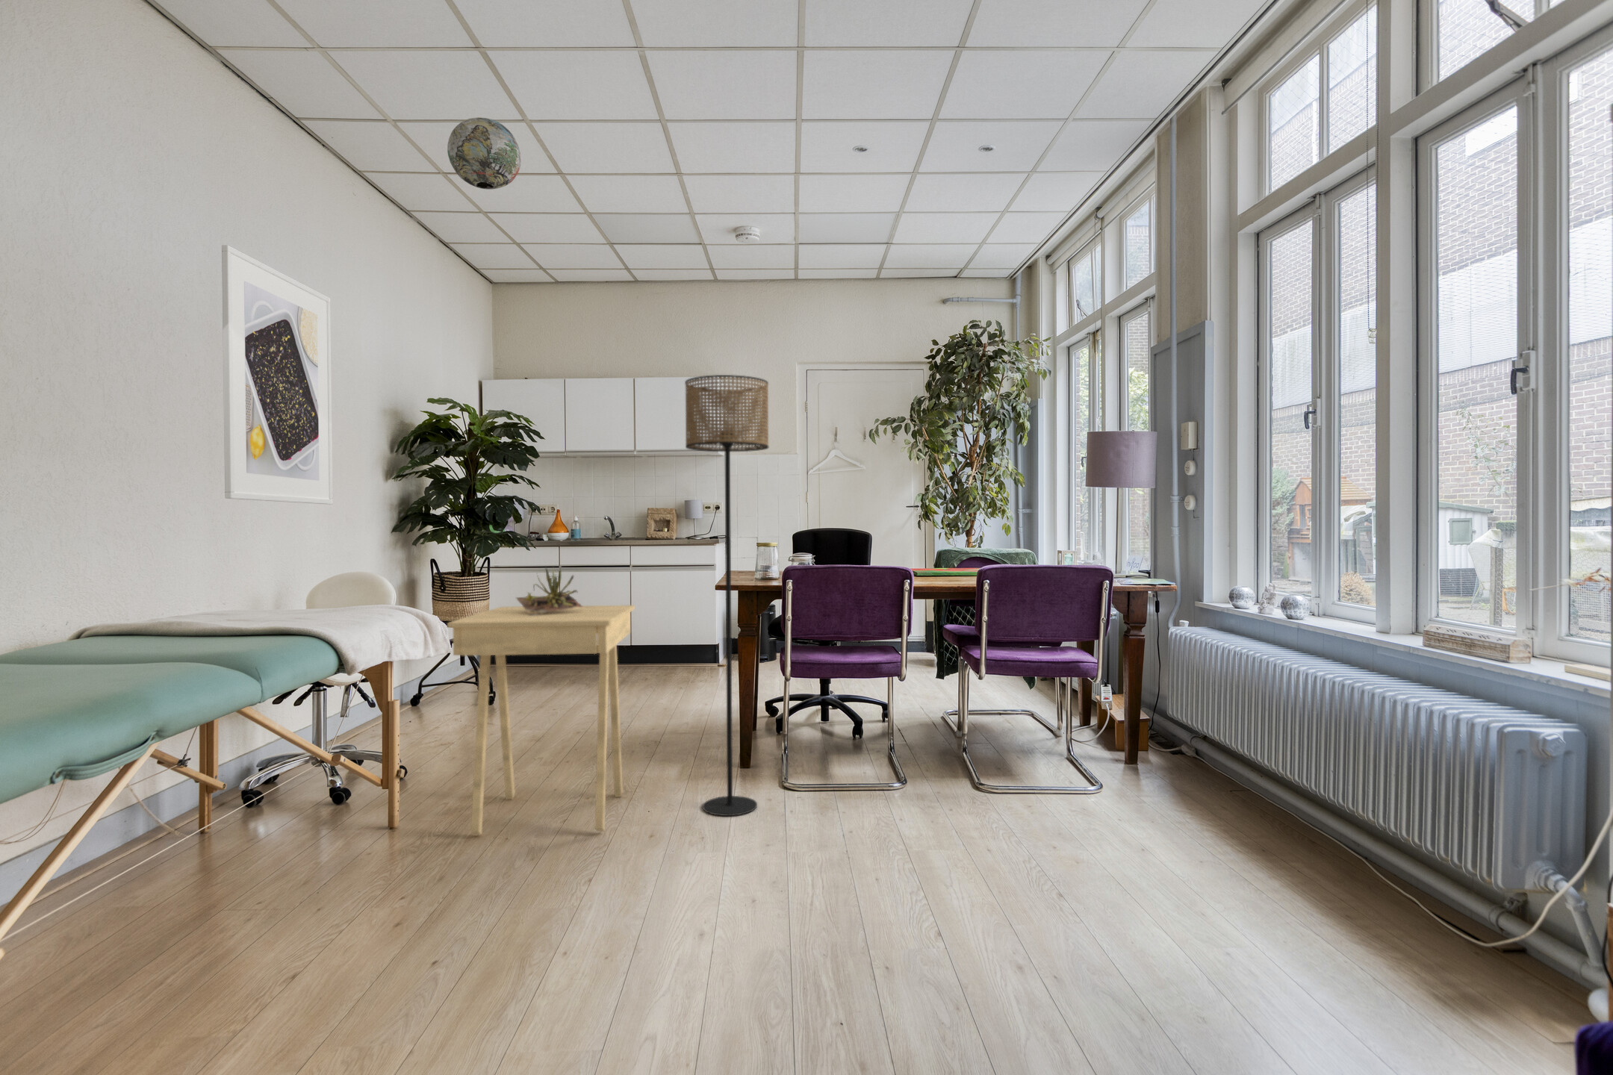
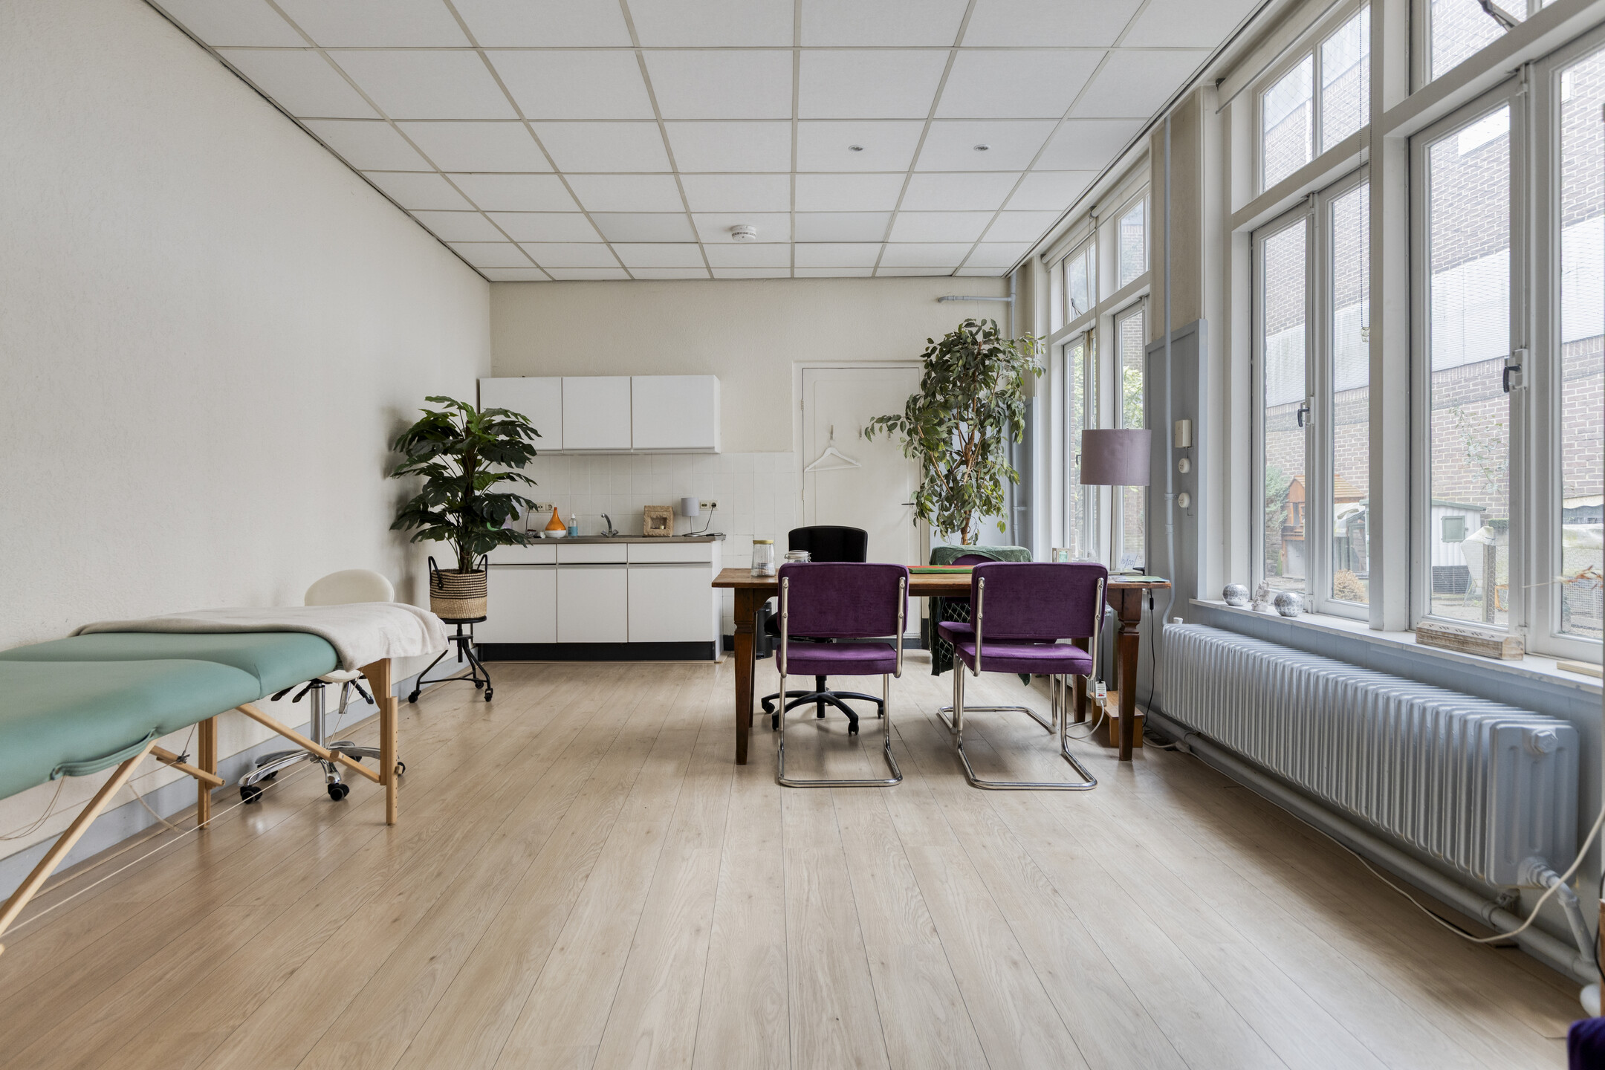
- succulent plant [515,566,584,615]
- decorative vase [446,116,522,191]
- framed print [221,244,334,505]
- side table [446,605,636,836]
- floor lamp [684,374,769,817]
